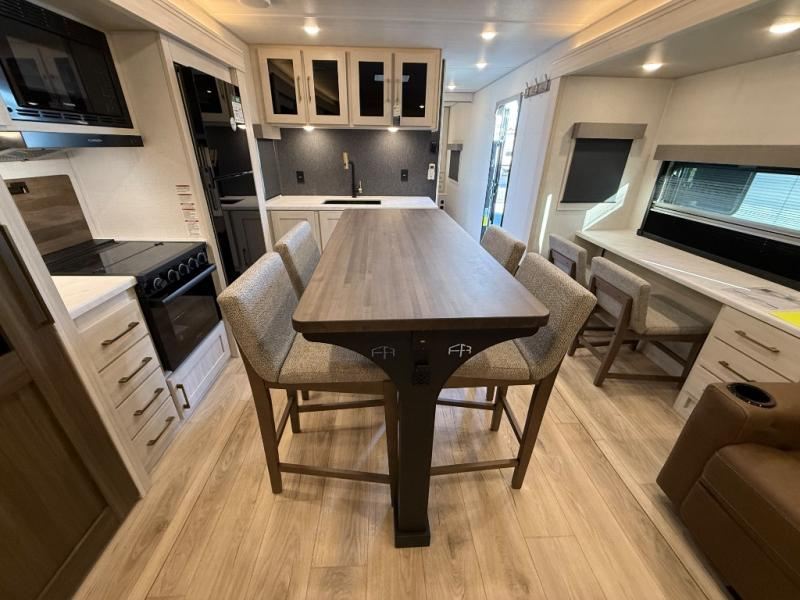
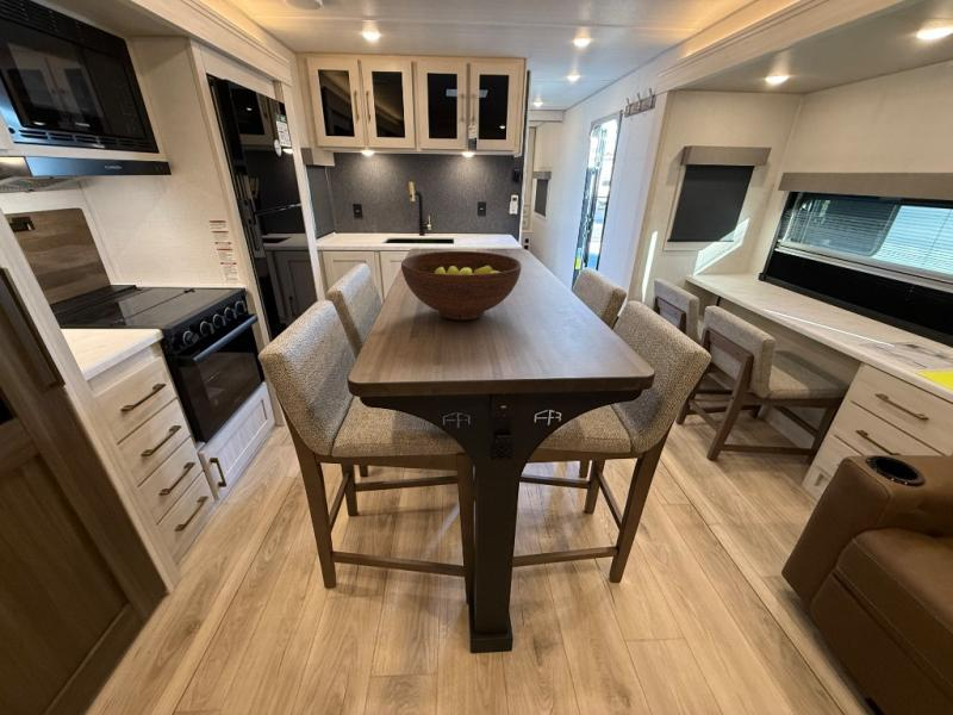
+ fruit bowl [400,250,523,321]
